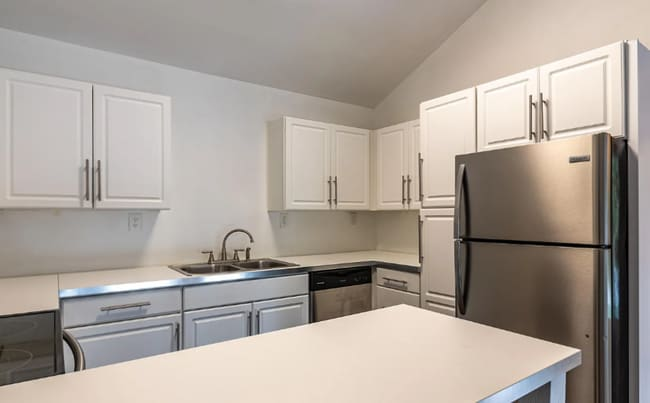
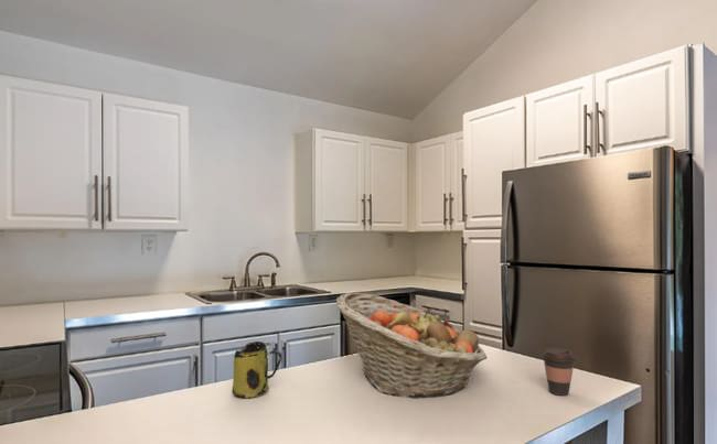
+ fruit basket [335,291,489,400]
+ coffee cup [541,347,577,397]
+ mug [232,340,282,399]
